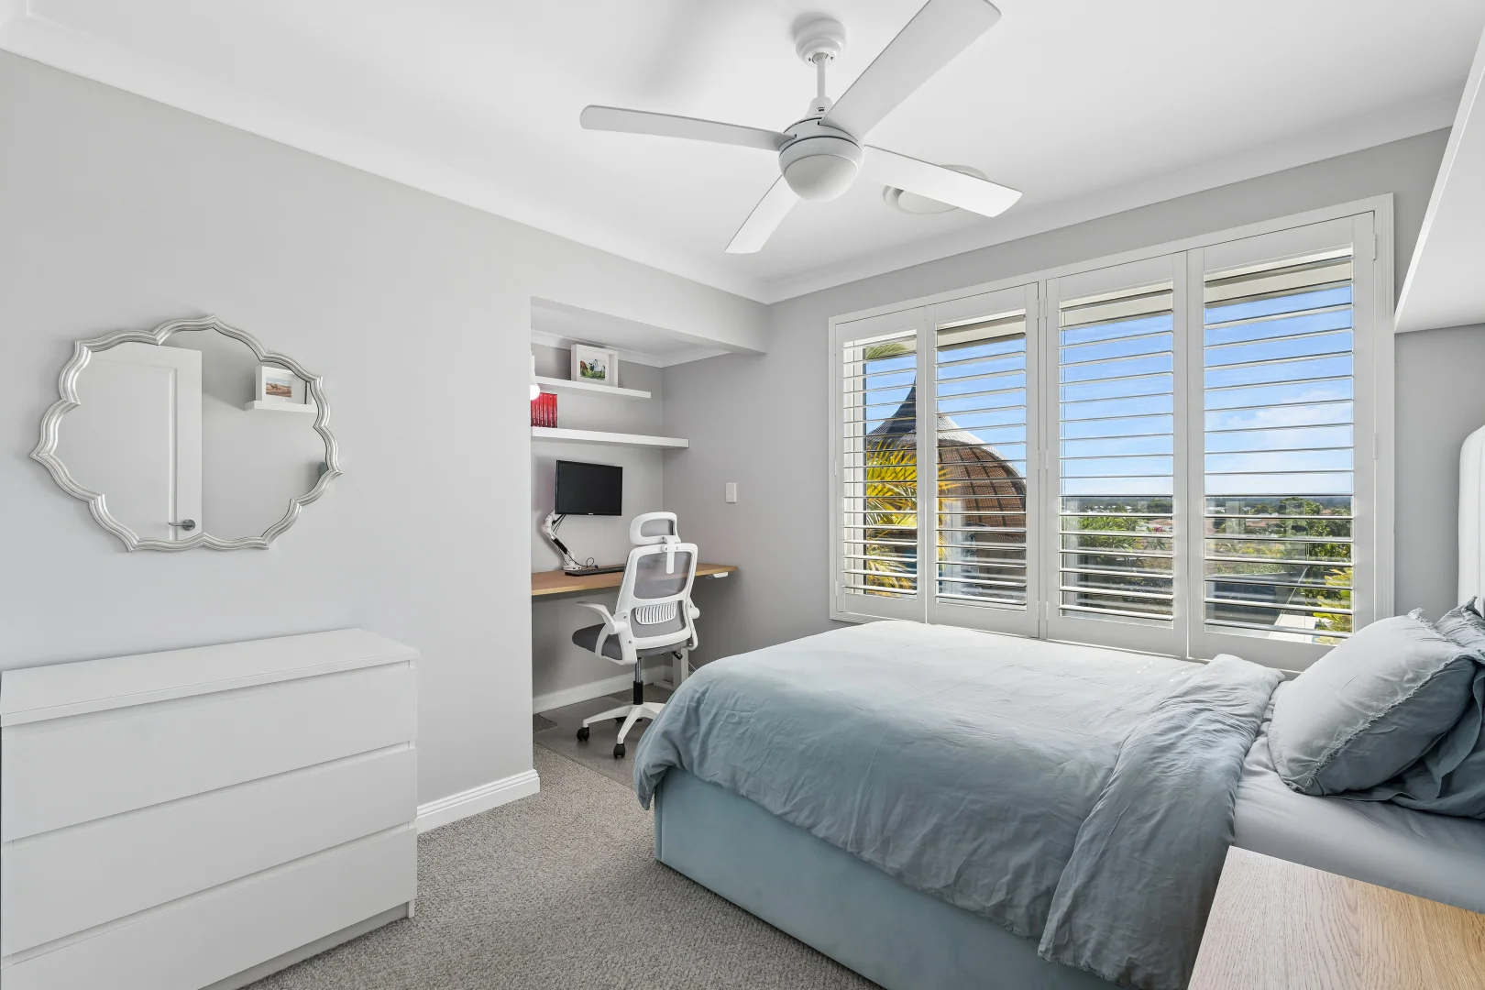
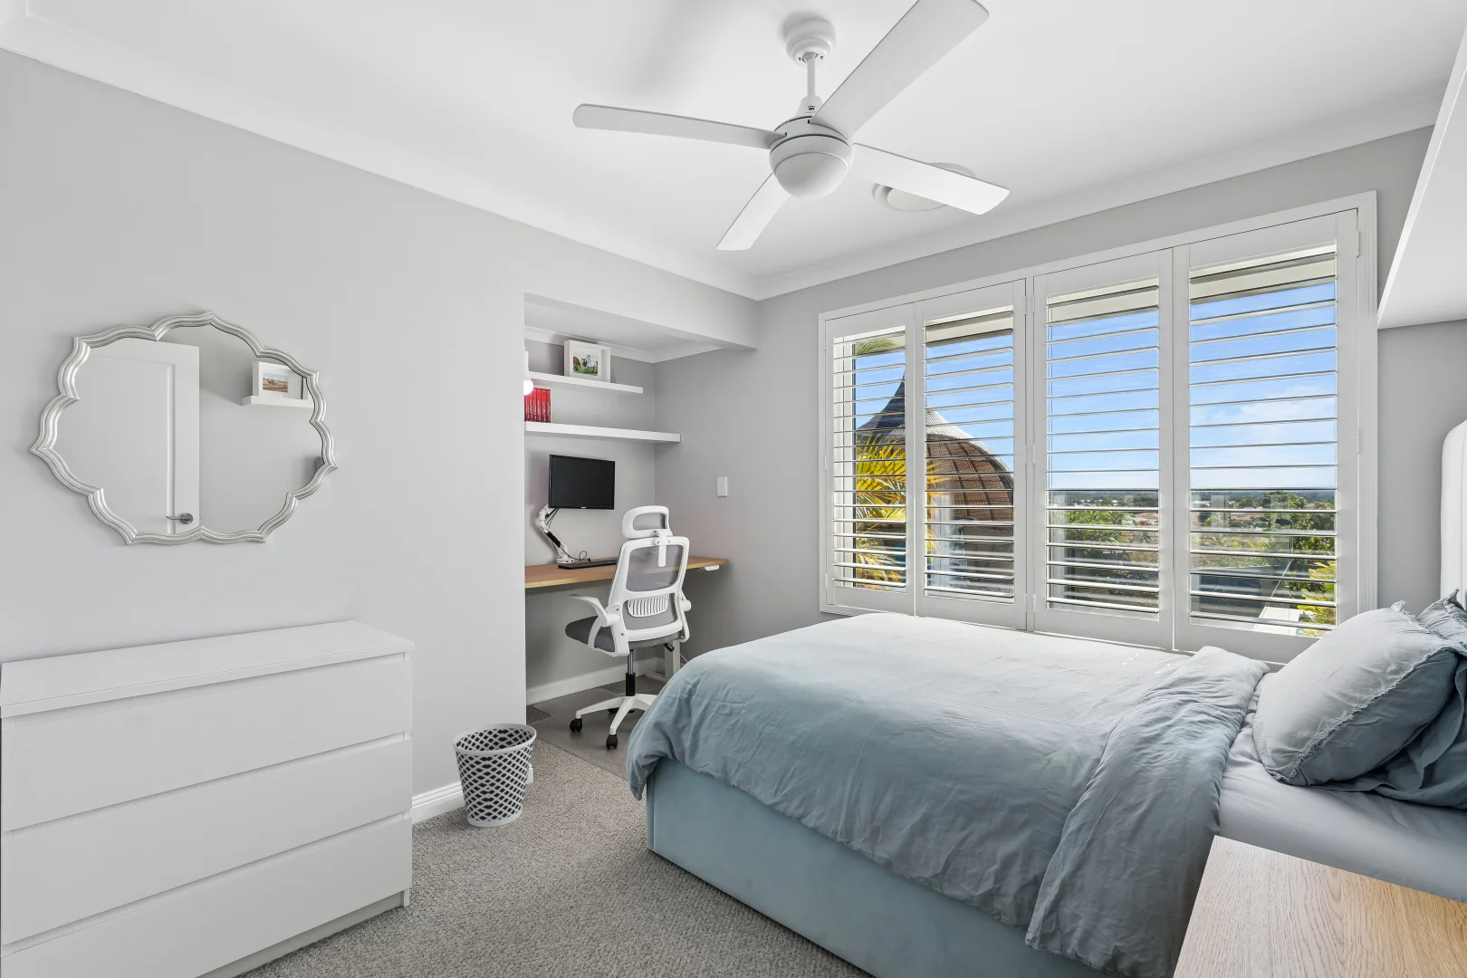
+ wastebasket [452,723,537,828]
